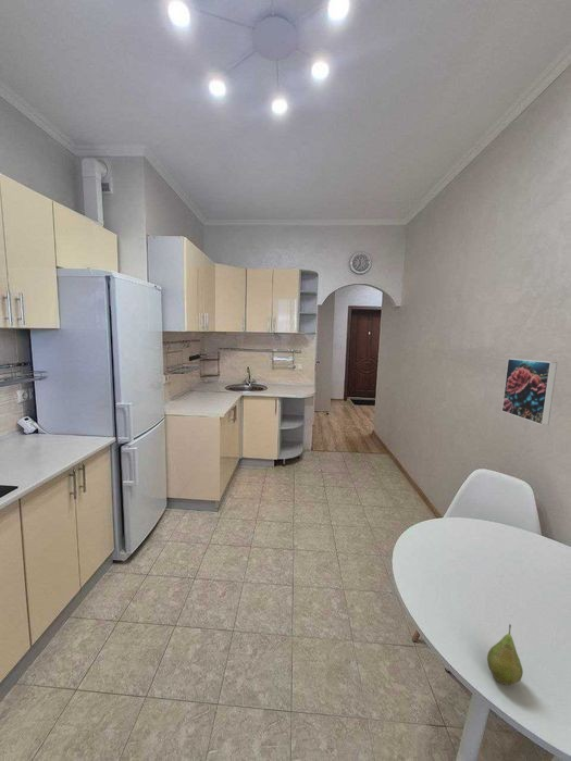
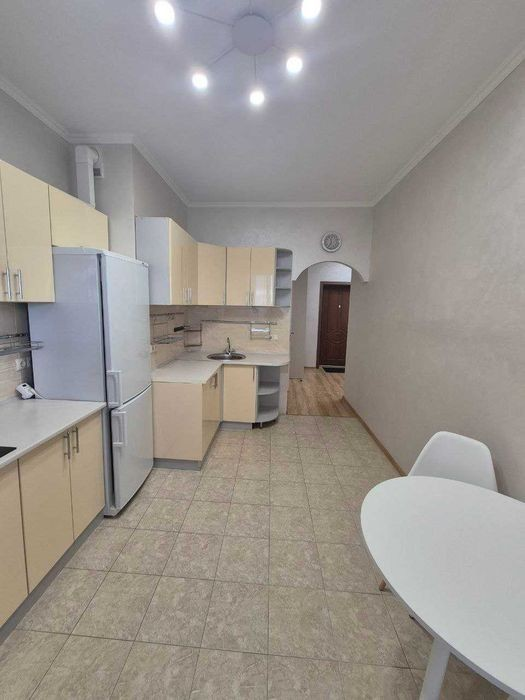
- fruit [486,623,524,686]
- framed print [500,358,558,426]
